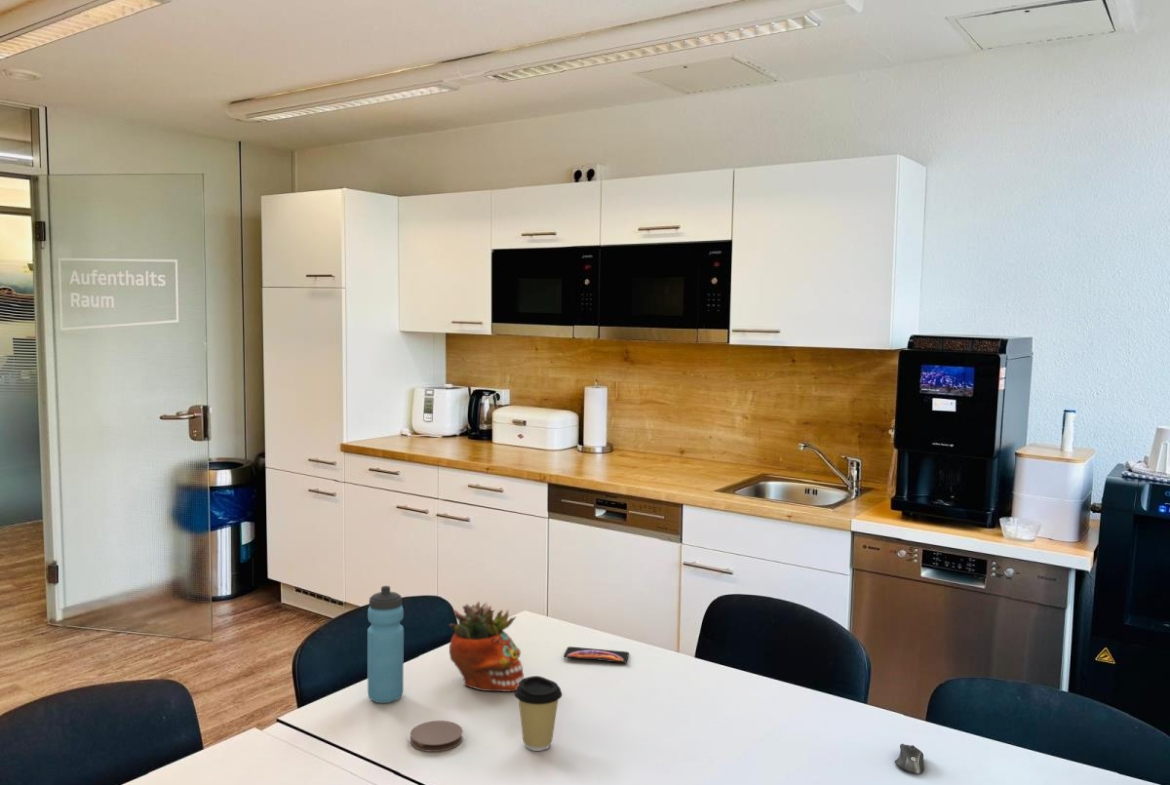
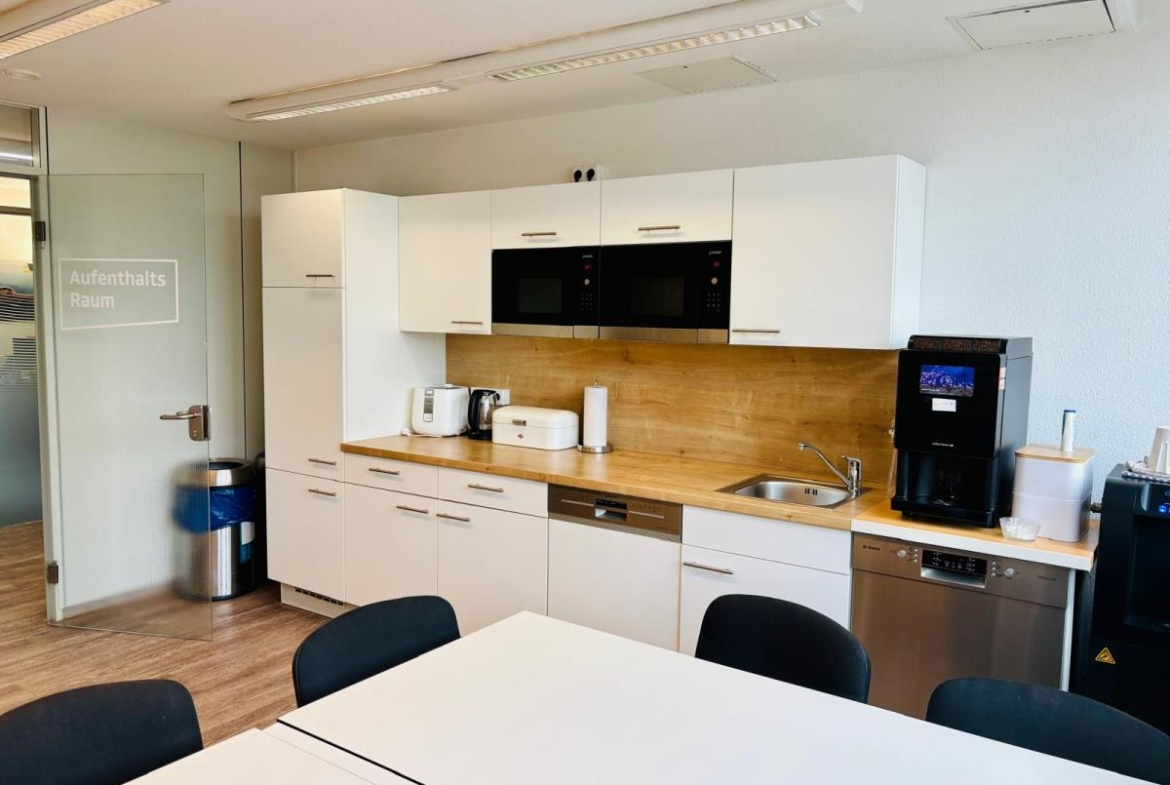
- computer mouse [894,743,925,775]
- succulent planter [448,600,525,692]
- smartphone [562,646,630,664]
- water bottle [367,585,405,704]
- coaster [409,719,464,753]
- coffee cup [514,675,563,752]
